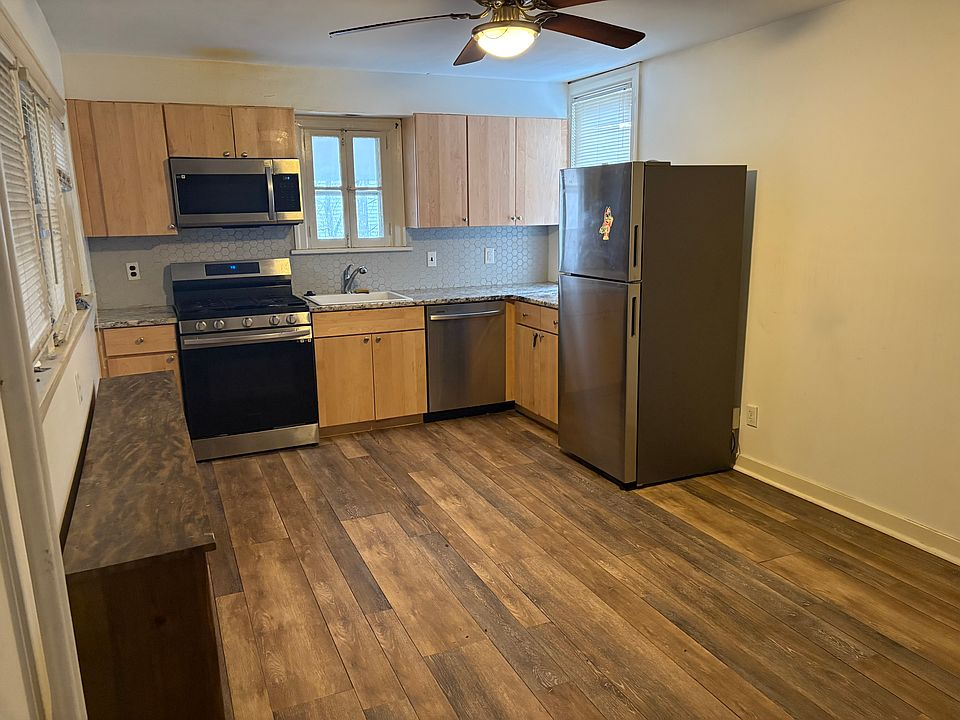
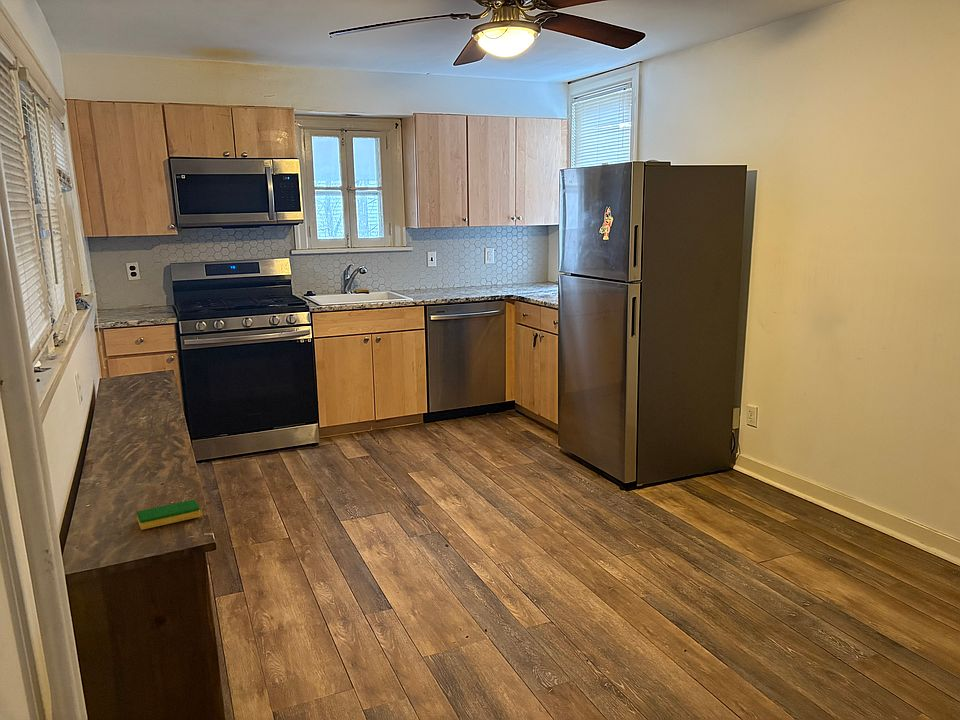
+ dish sponge [136,498,202,531]
